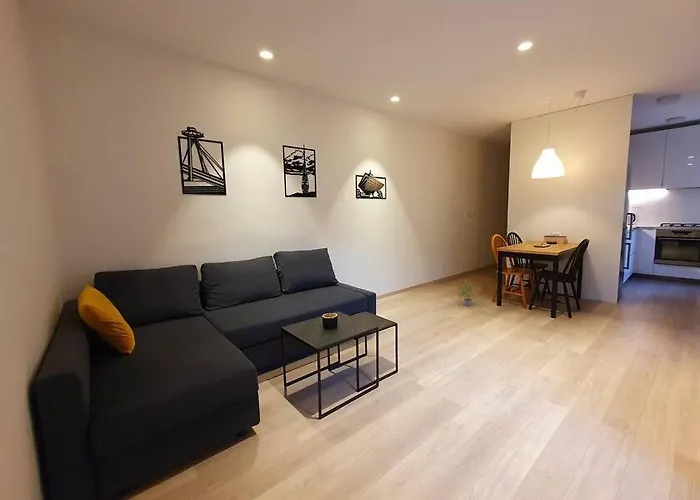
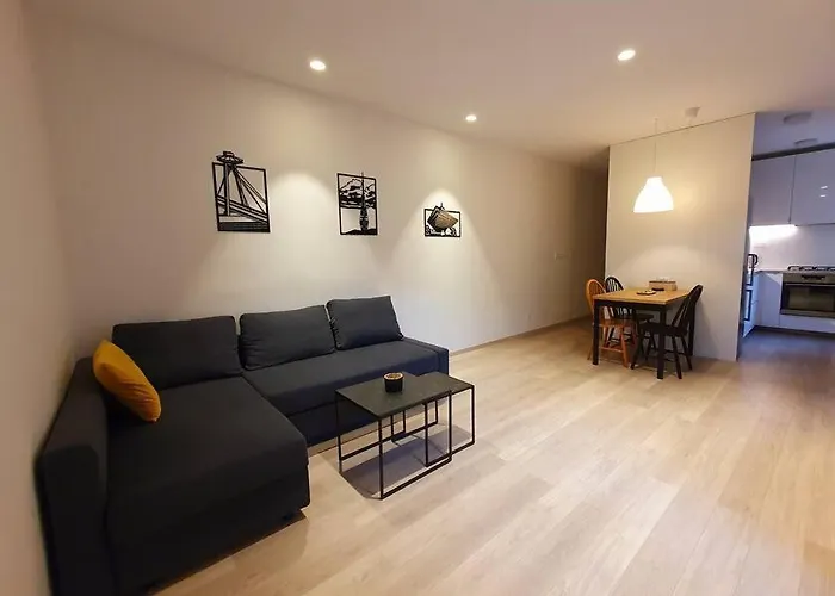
- potted plant [457,278,478,307]
